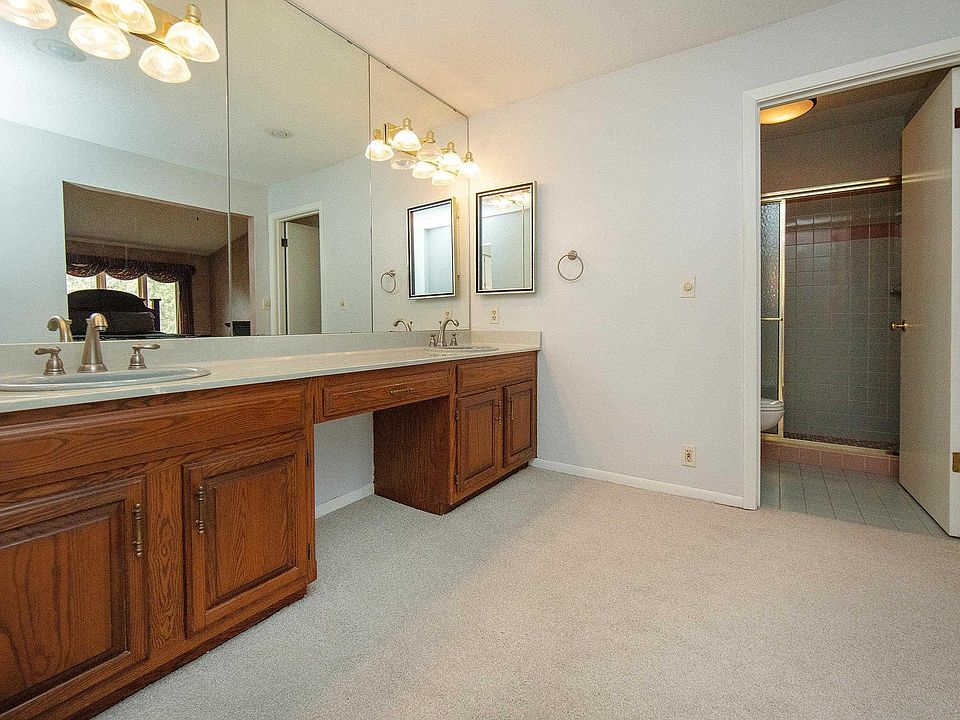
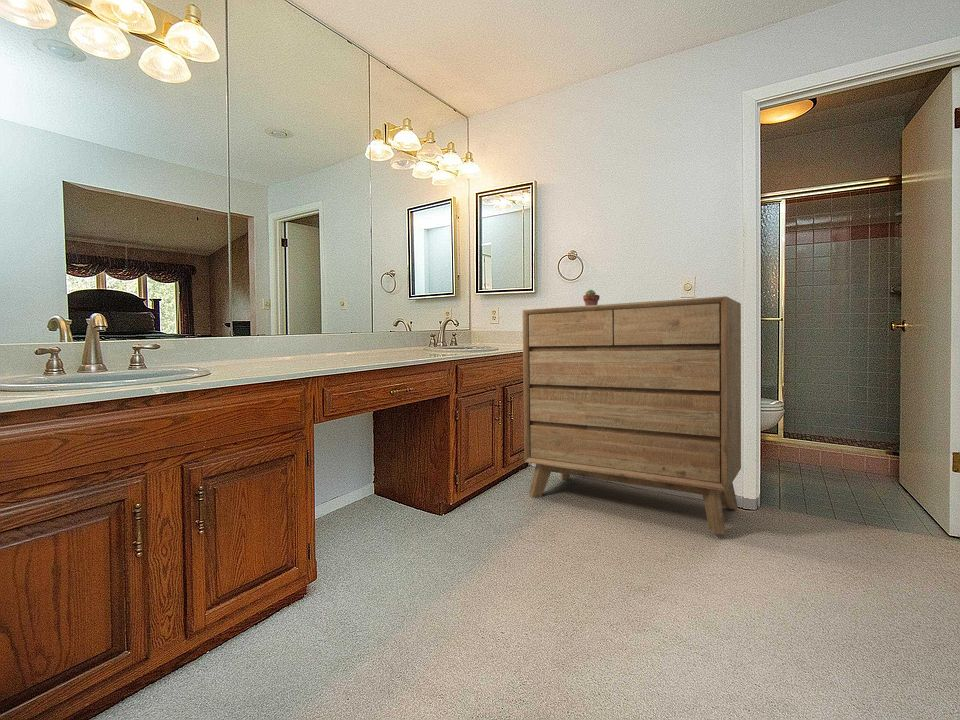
+ dresser [522,295,742,535]
+ potted succulent [582,289,601,306]
